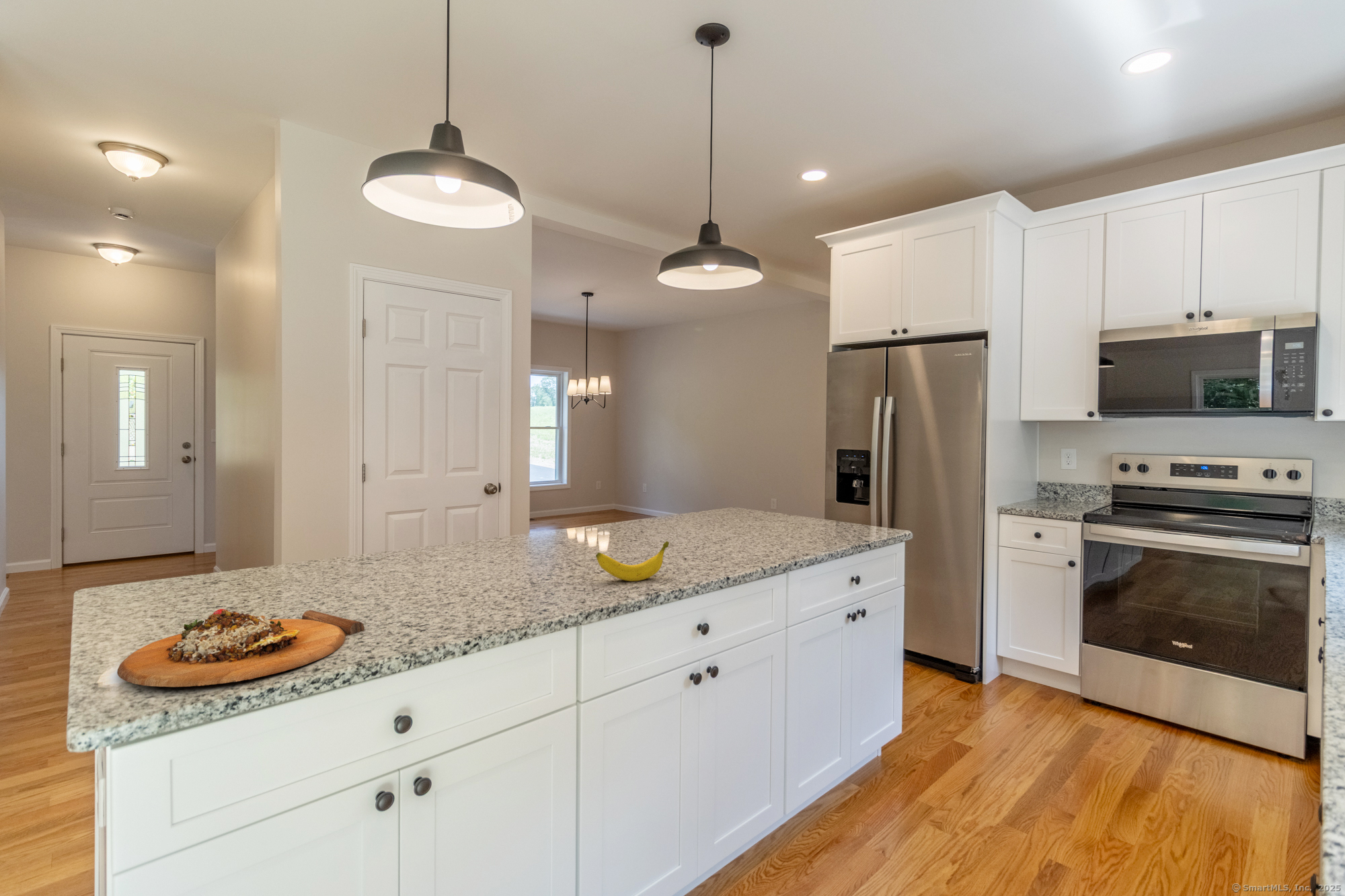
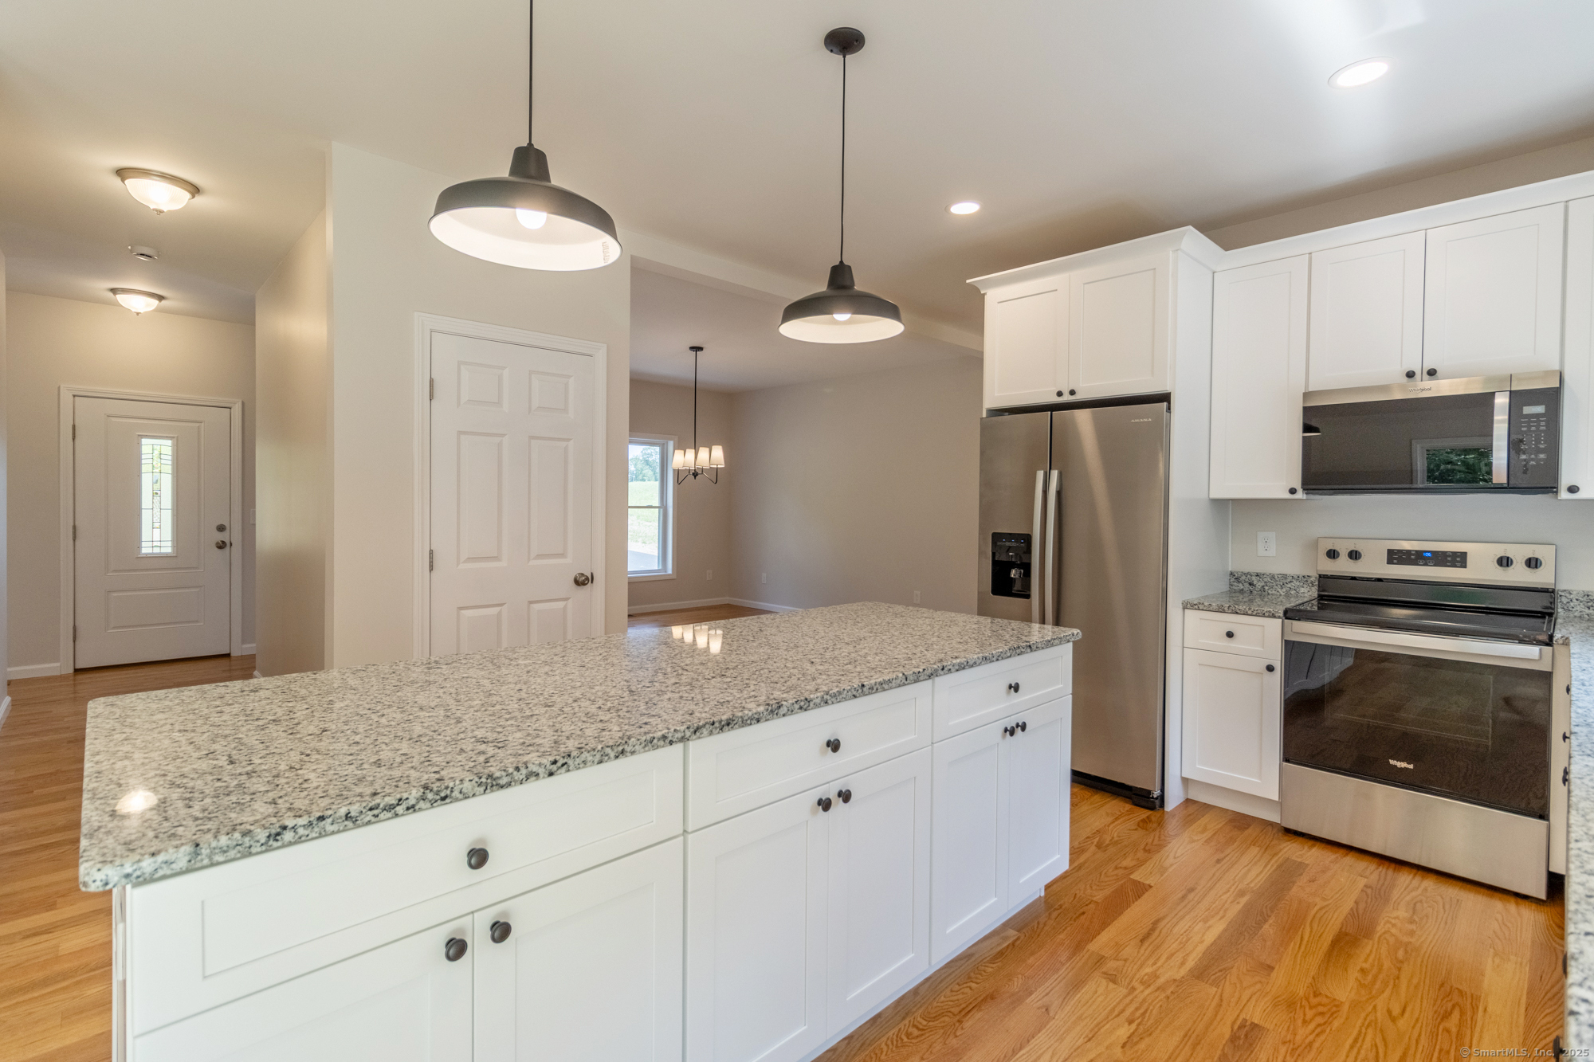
- banana [595,540,670,582]
- cutting board [116,608,365,688]
